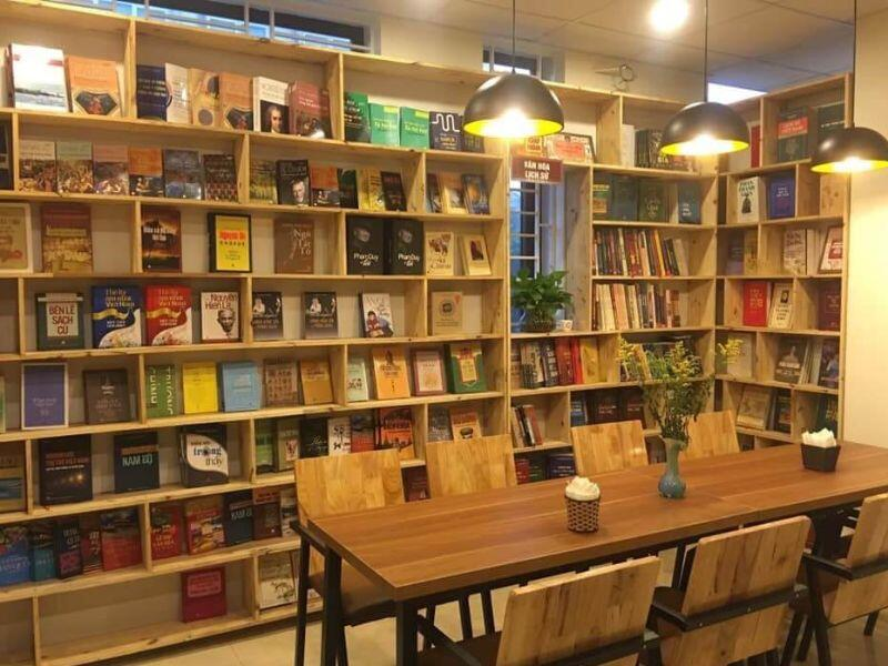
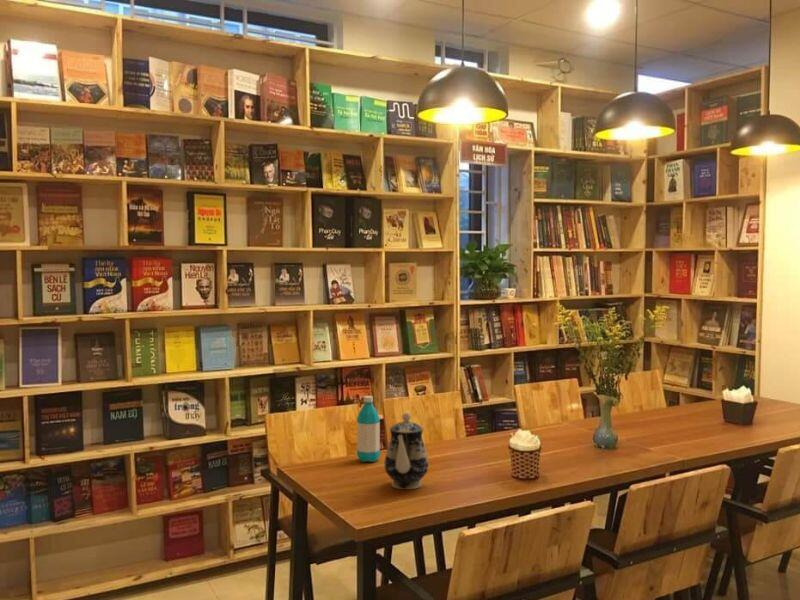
+ water bottle [356,395,381,463]
+ teapot [383,412,429,491]
